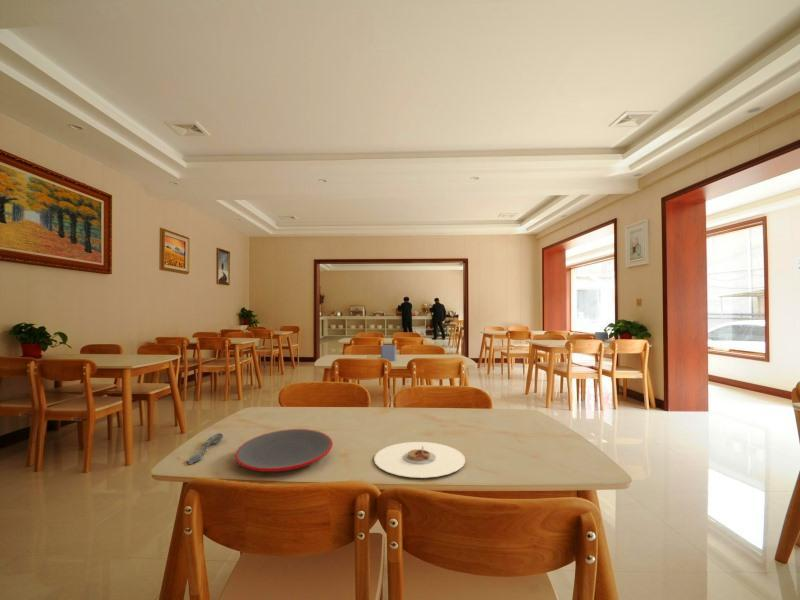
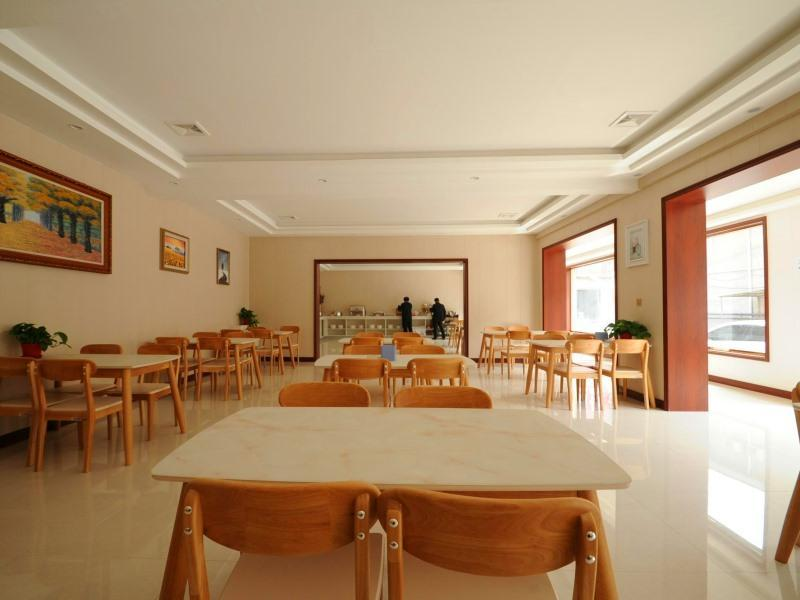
- plate [373,441,466,479]
- spoon [187,432,224,465]
- plate [234,428,334,473]
